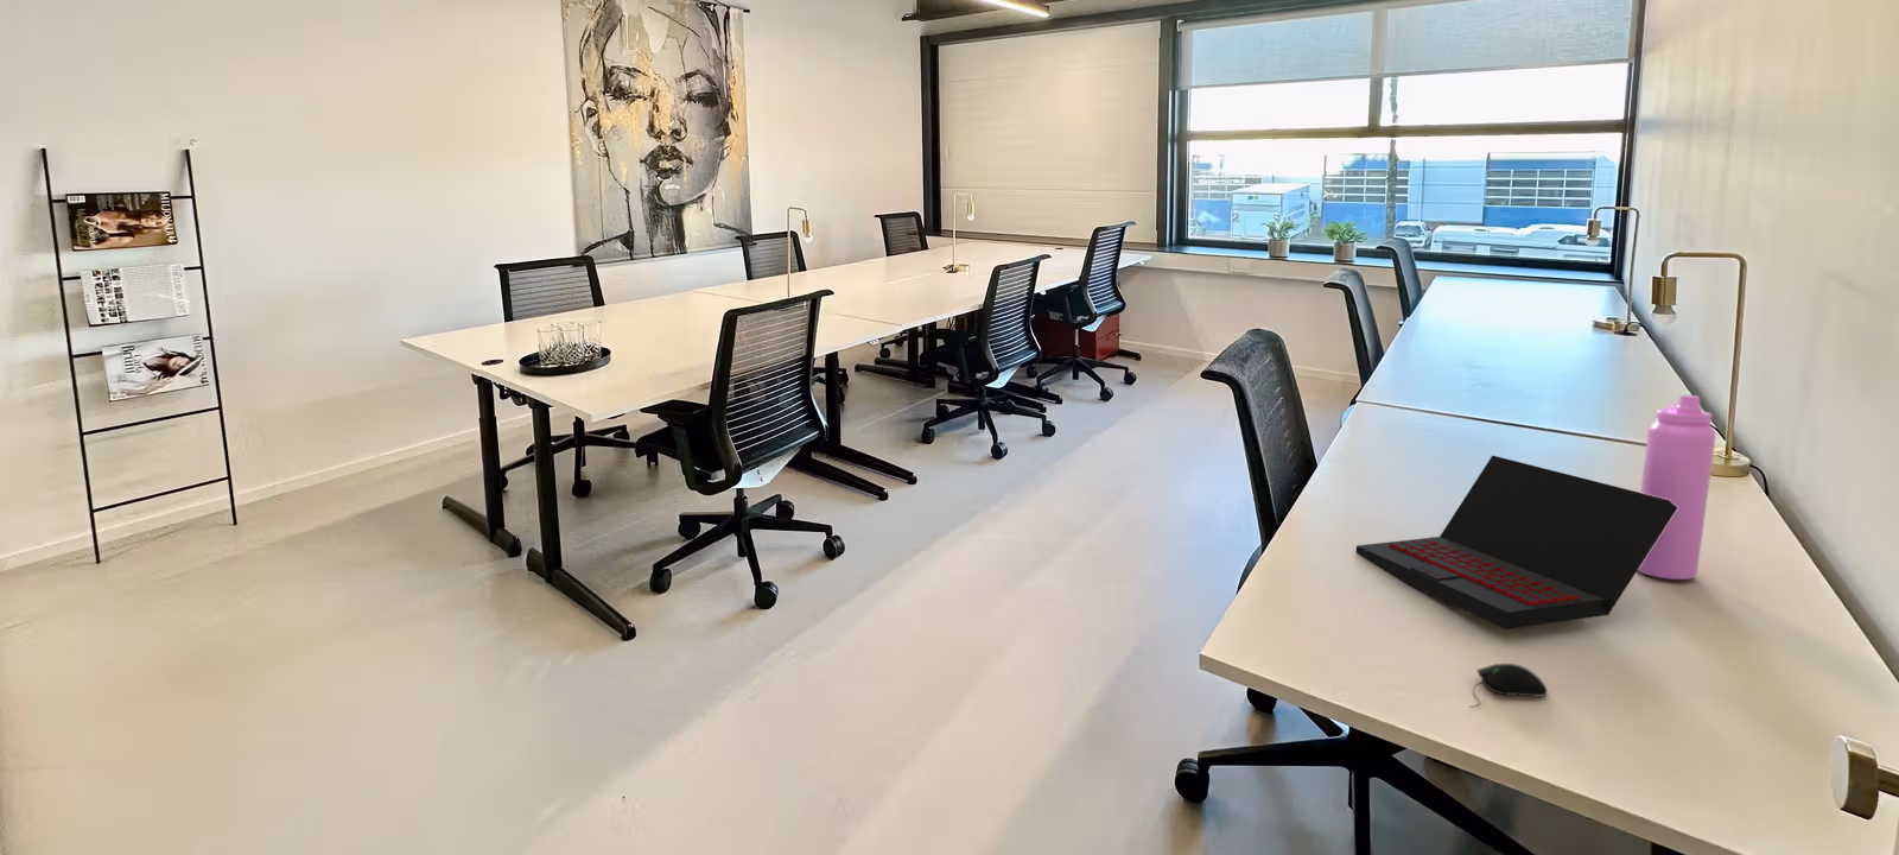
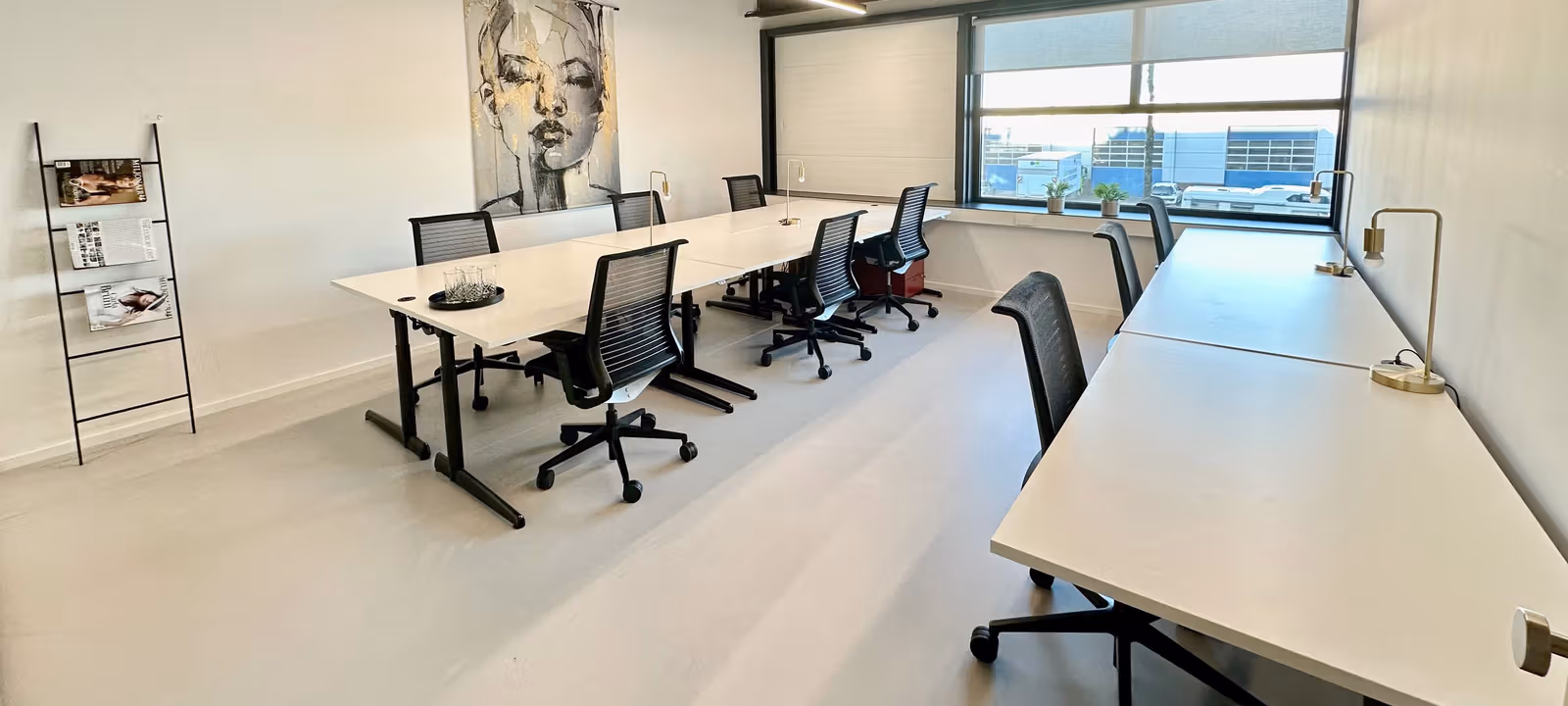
- computer mouse [1467,662,1548,708]
- laptop [1355,454,1679,631]
- water bottle [1636,395,1717,580]
